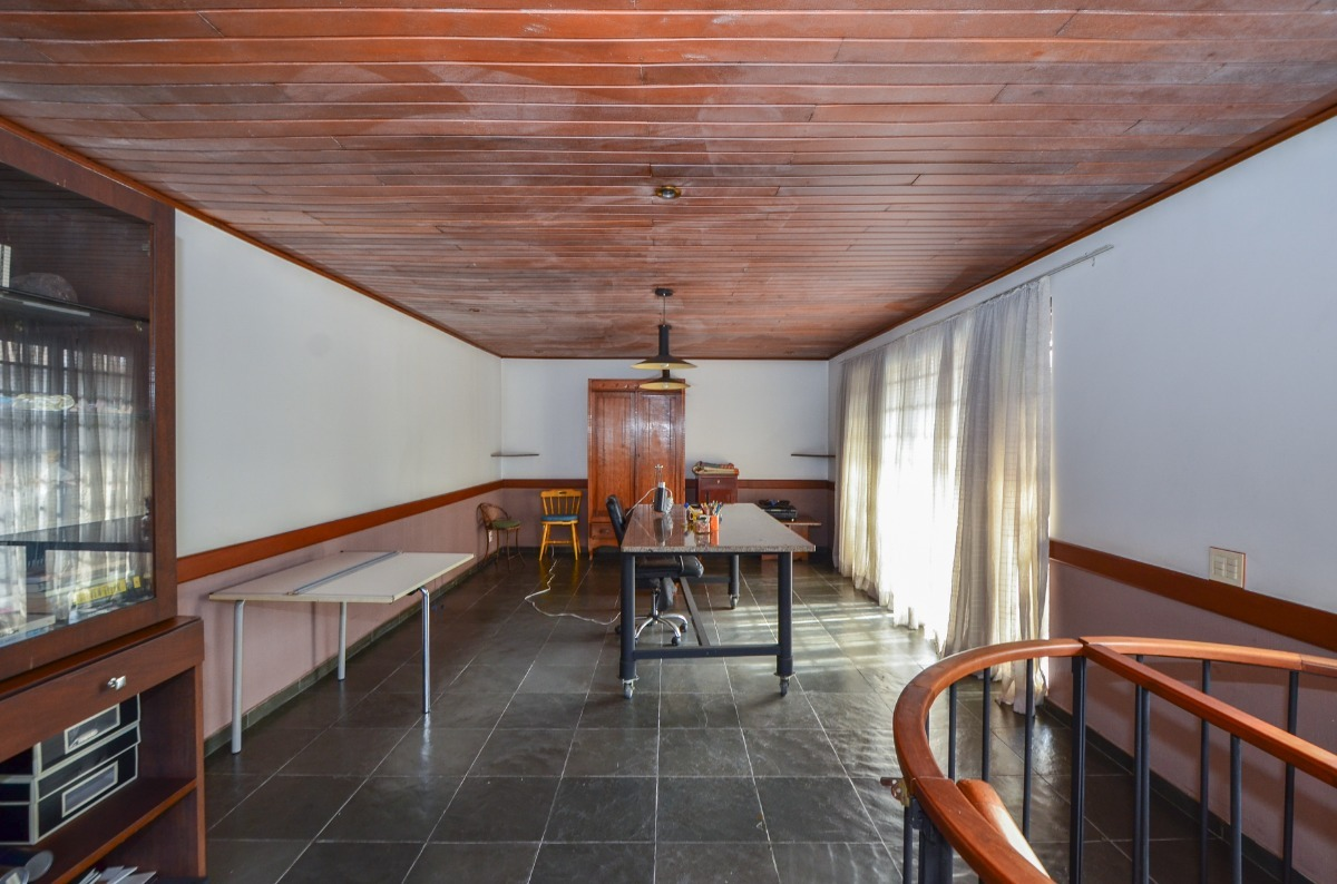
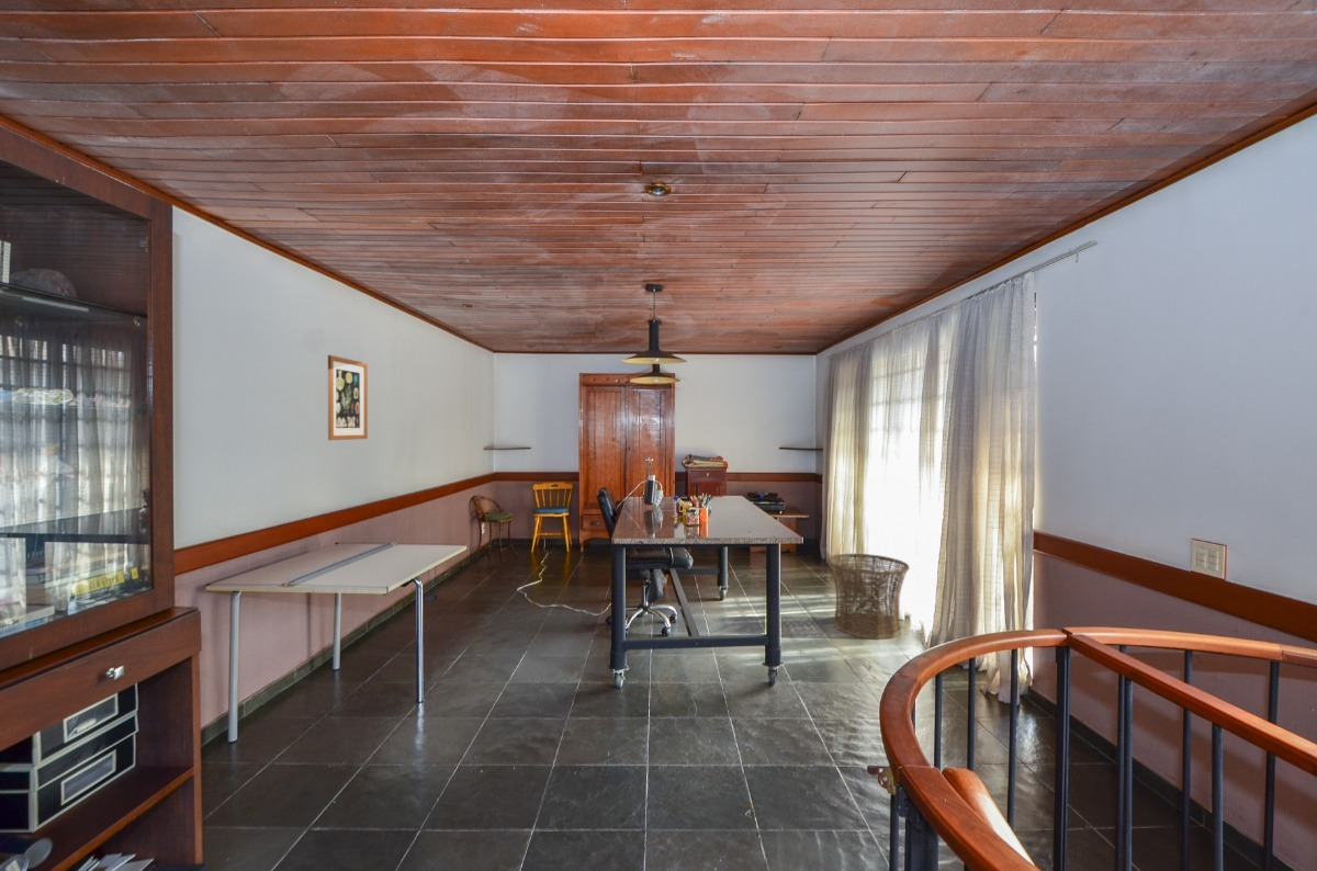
+ wall art [327,354,369,441]
+ basket [826,553,911,641]
